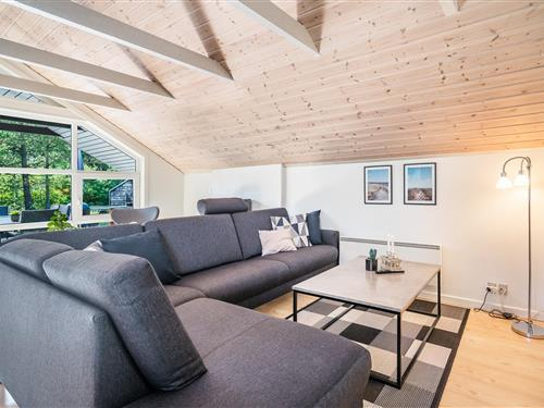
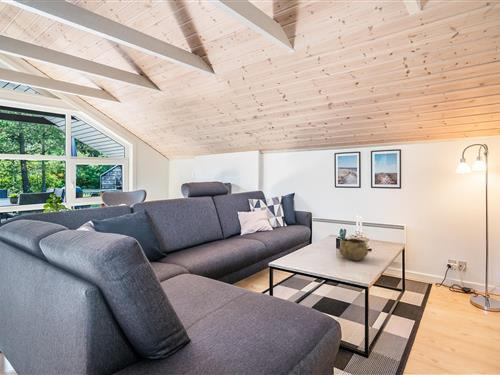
+ decorative bowl [338,238,369,262]
